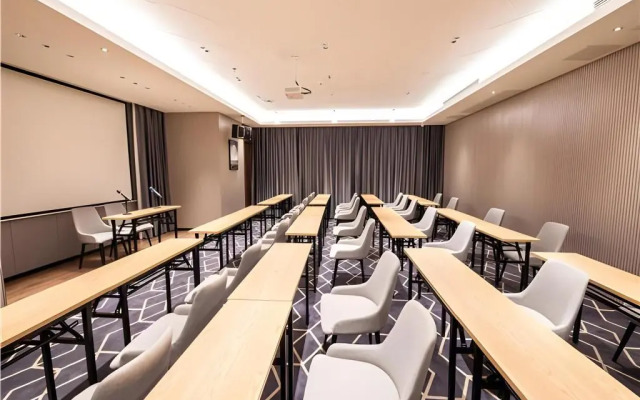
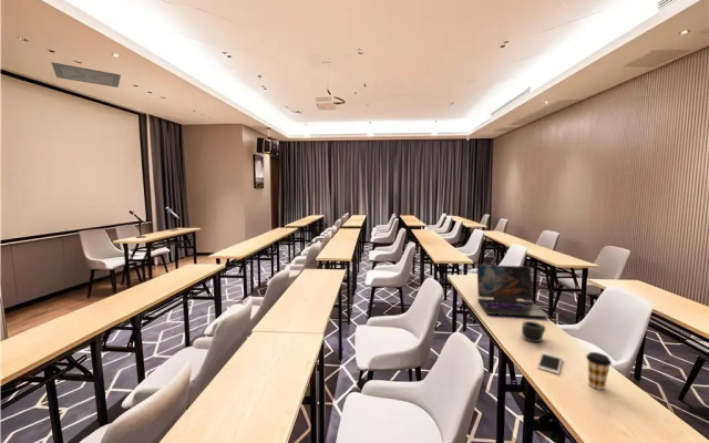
+ coffee cup [585,351,613,391]
+ cell phone [536,351,564,375]
+ laptop [475,264,551,318]
+ ceiling vent [50,61,122,89]
+ mug [521,320,546,343]
